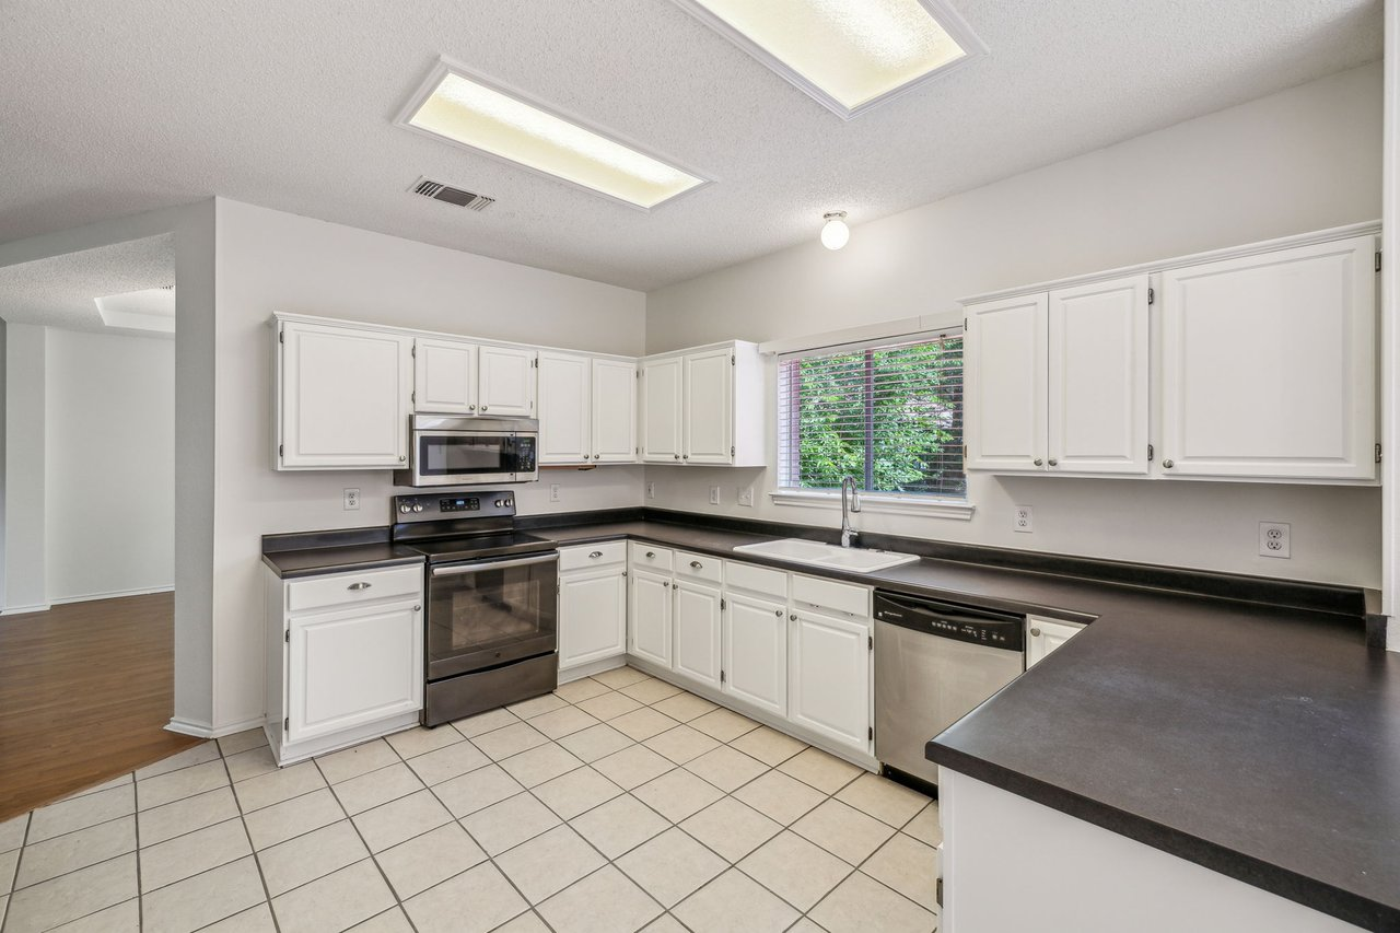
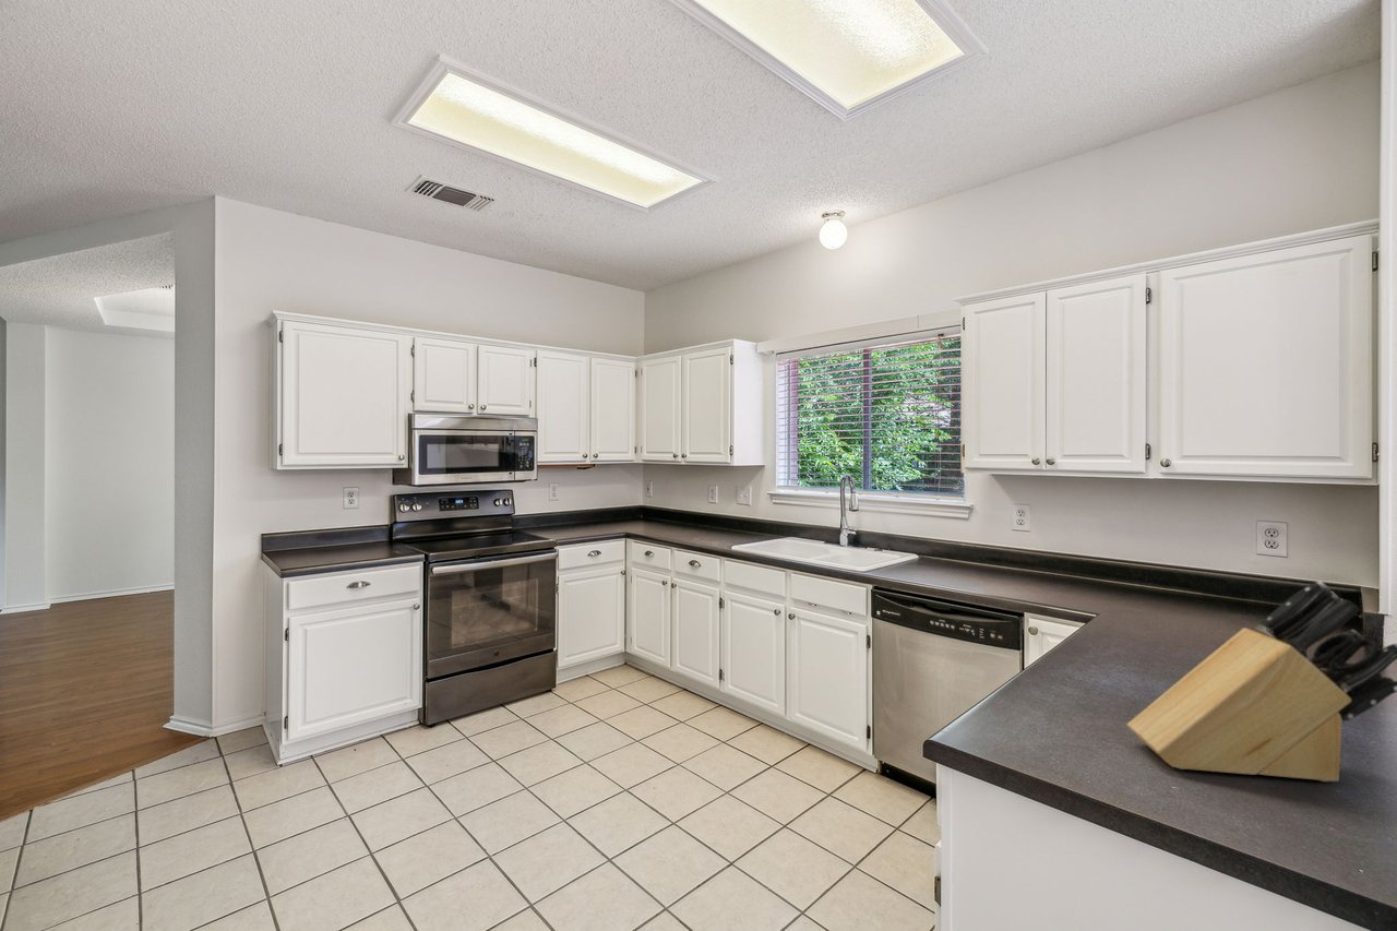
+ knife block [1126,580,1397,783]
